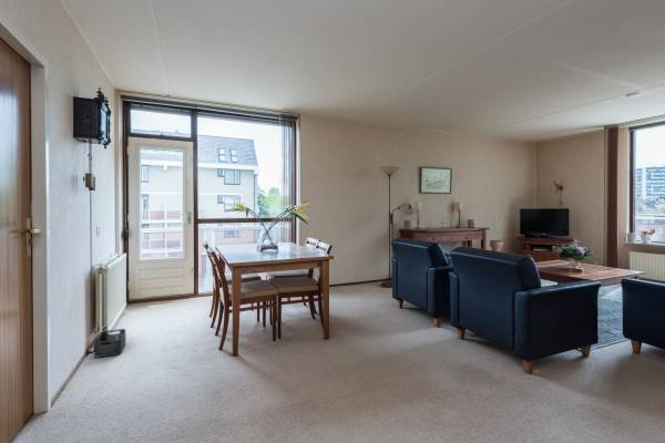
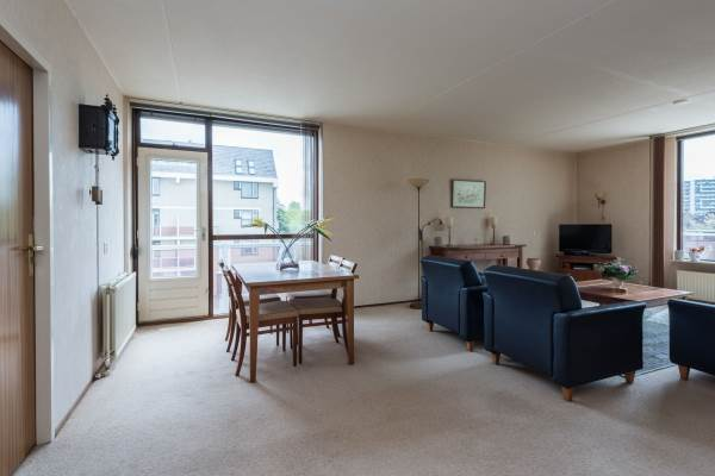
- storage bin [93,328,127,359]
